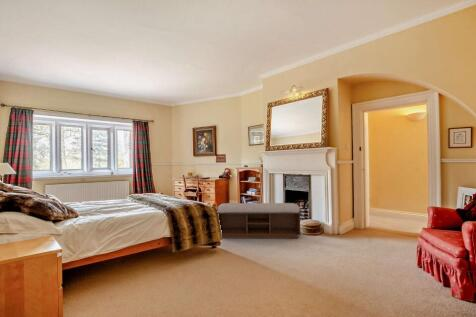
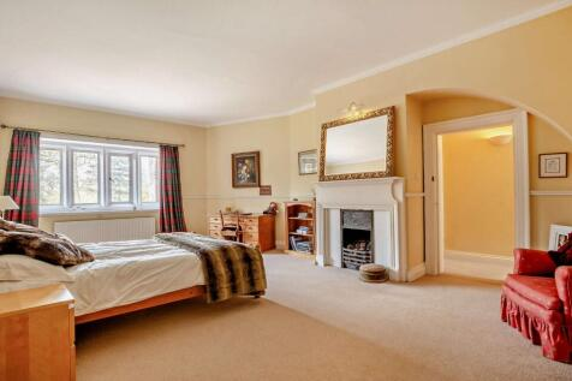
- bench [216,202,302,240]
